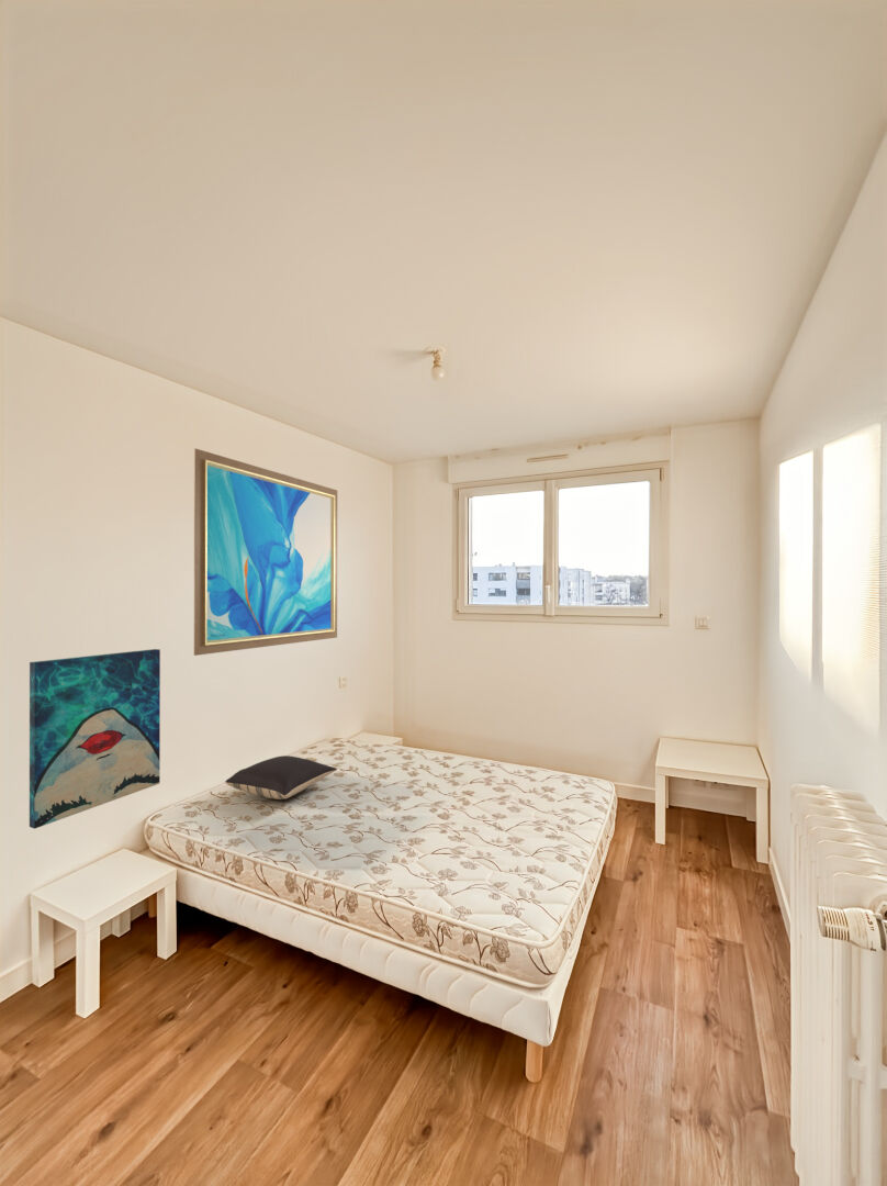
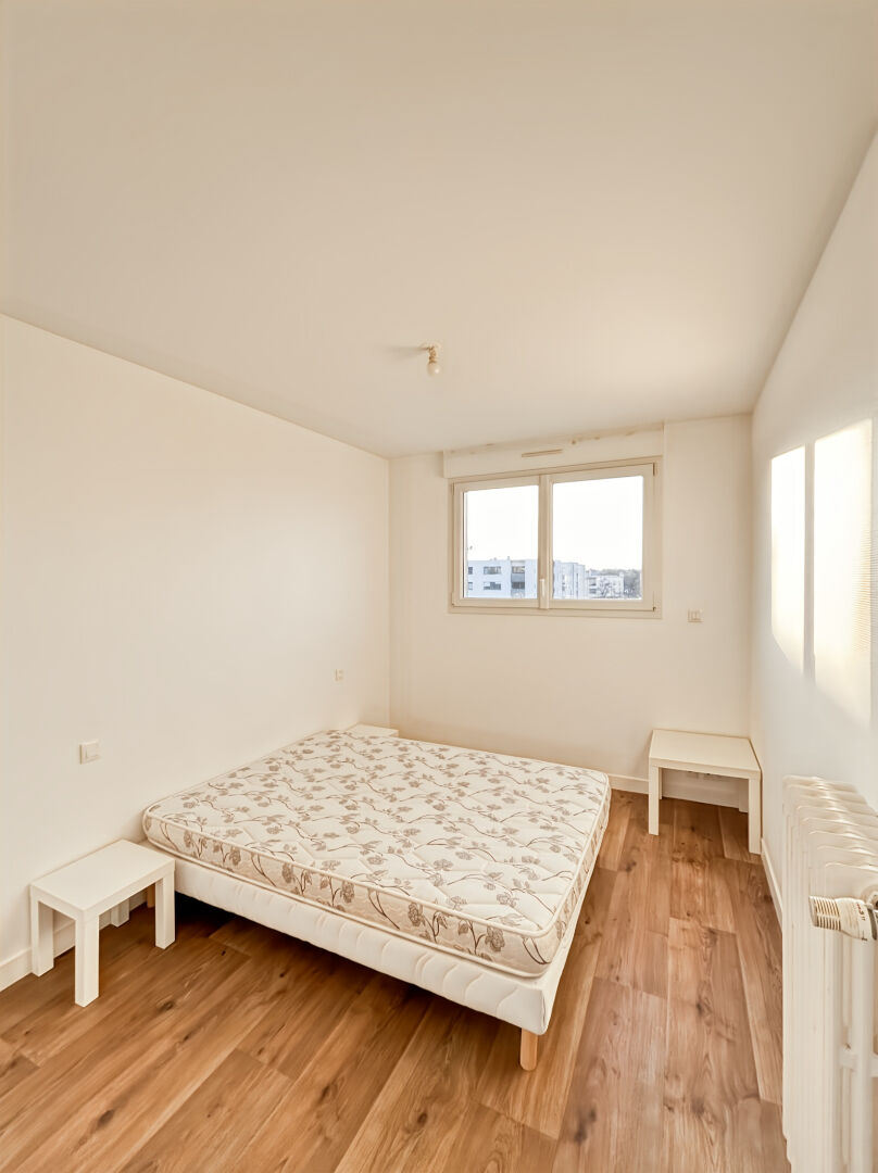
- wall art [29,648,161,830]
- pillow [224,754,338,801]
- wall art [193,447,338,657]
